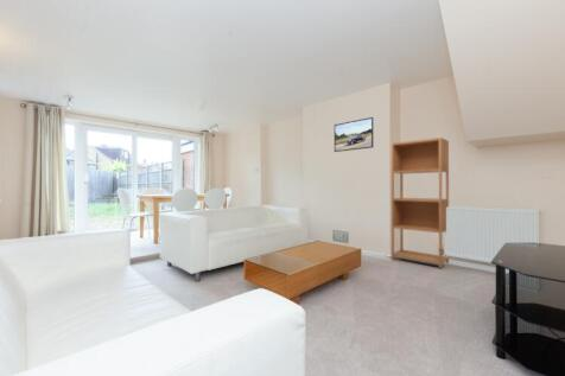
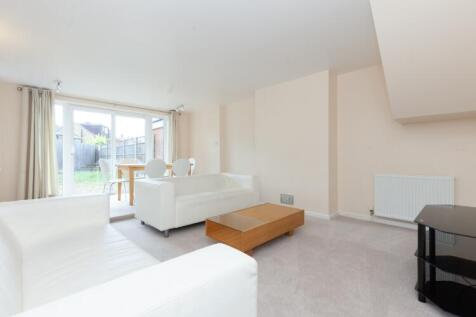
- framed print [334,116,374,153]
- bookcase [391,136,450,269]
